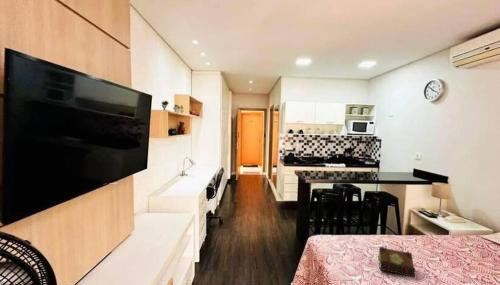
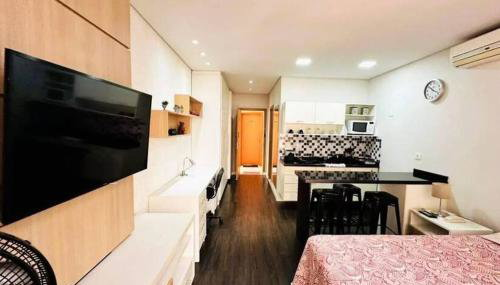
- book [377,245,420,278]
